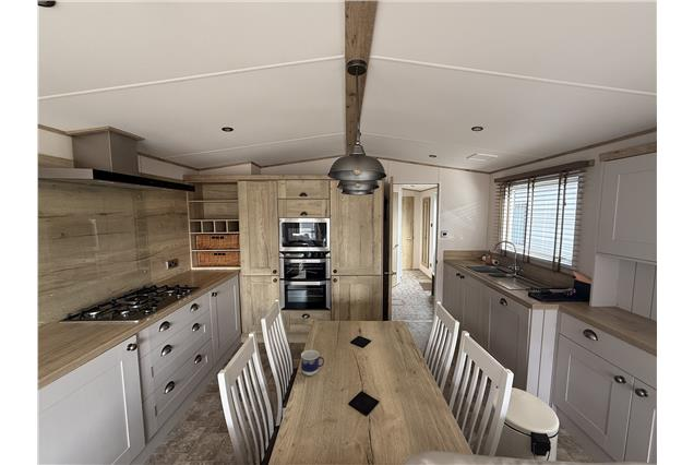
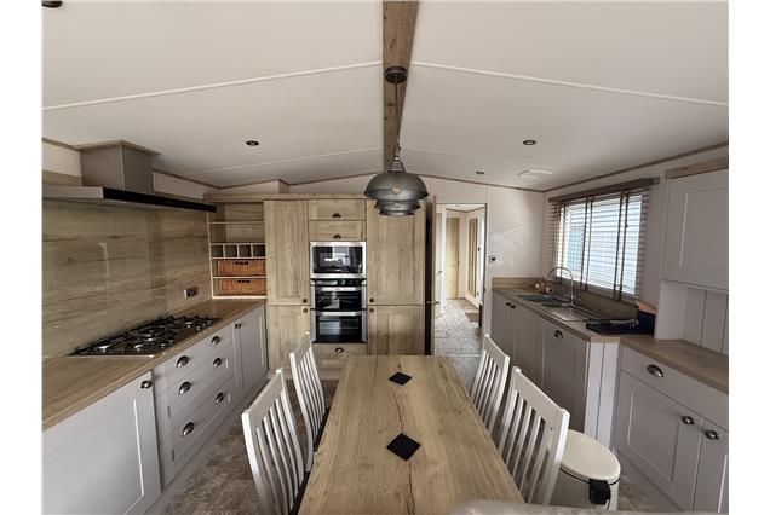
- cup [300,349,325,377]
